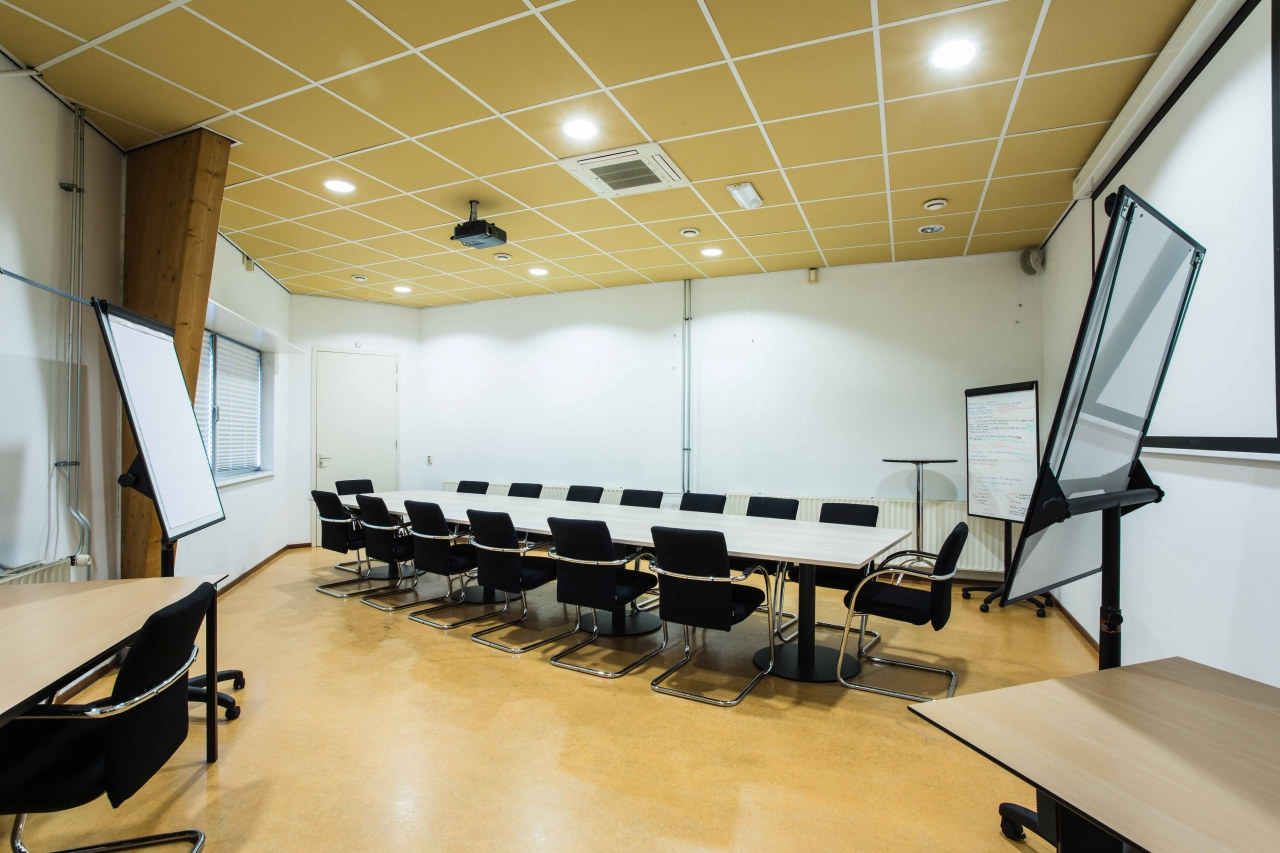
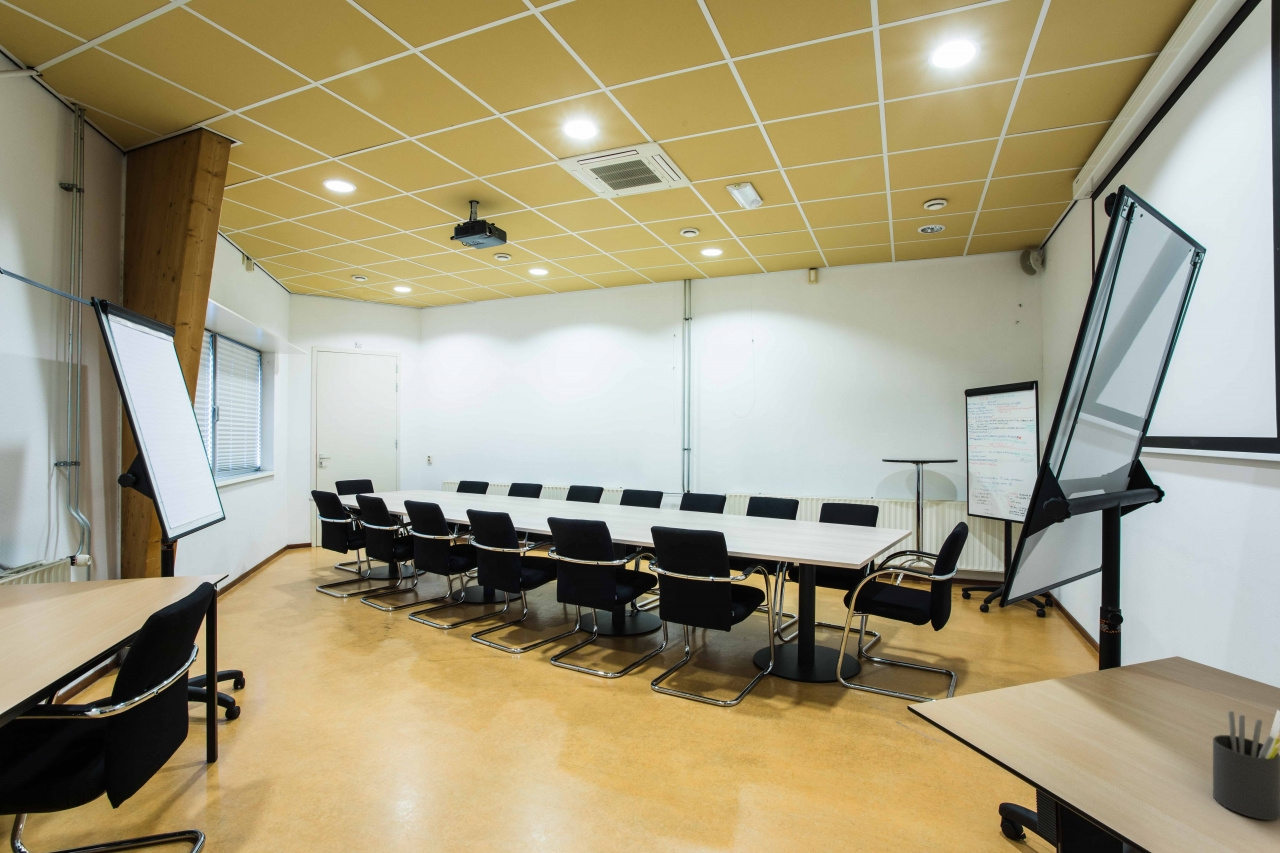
+ pen holder [1212,709,1280,821]
